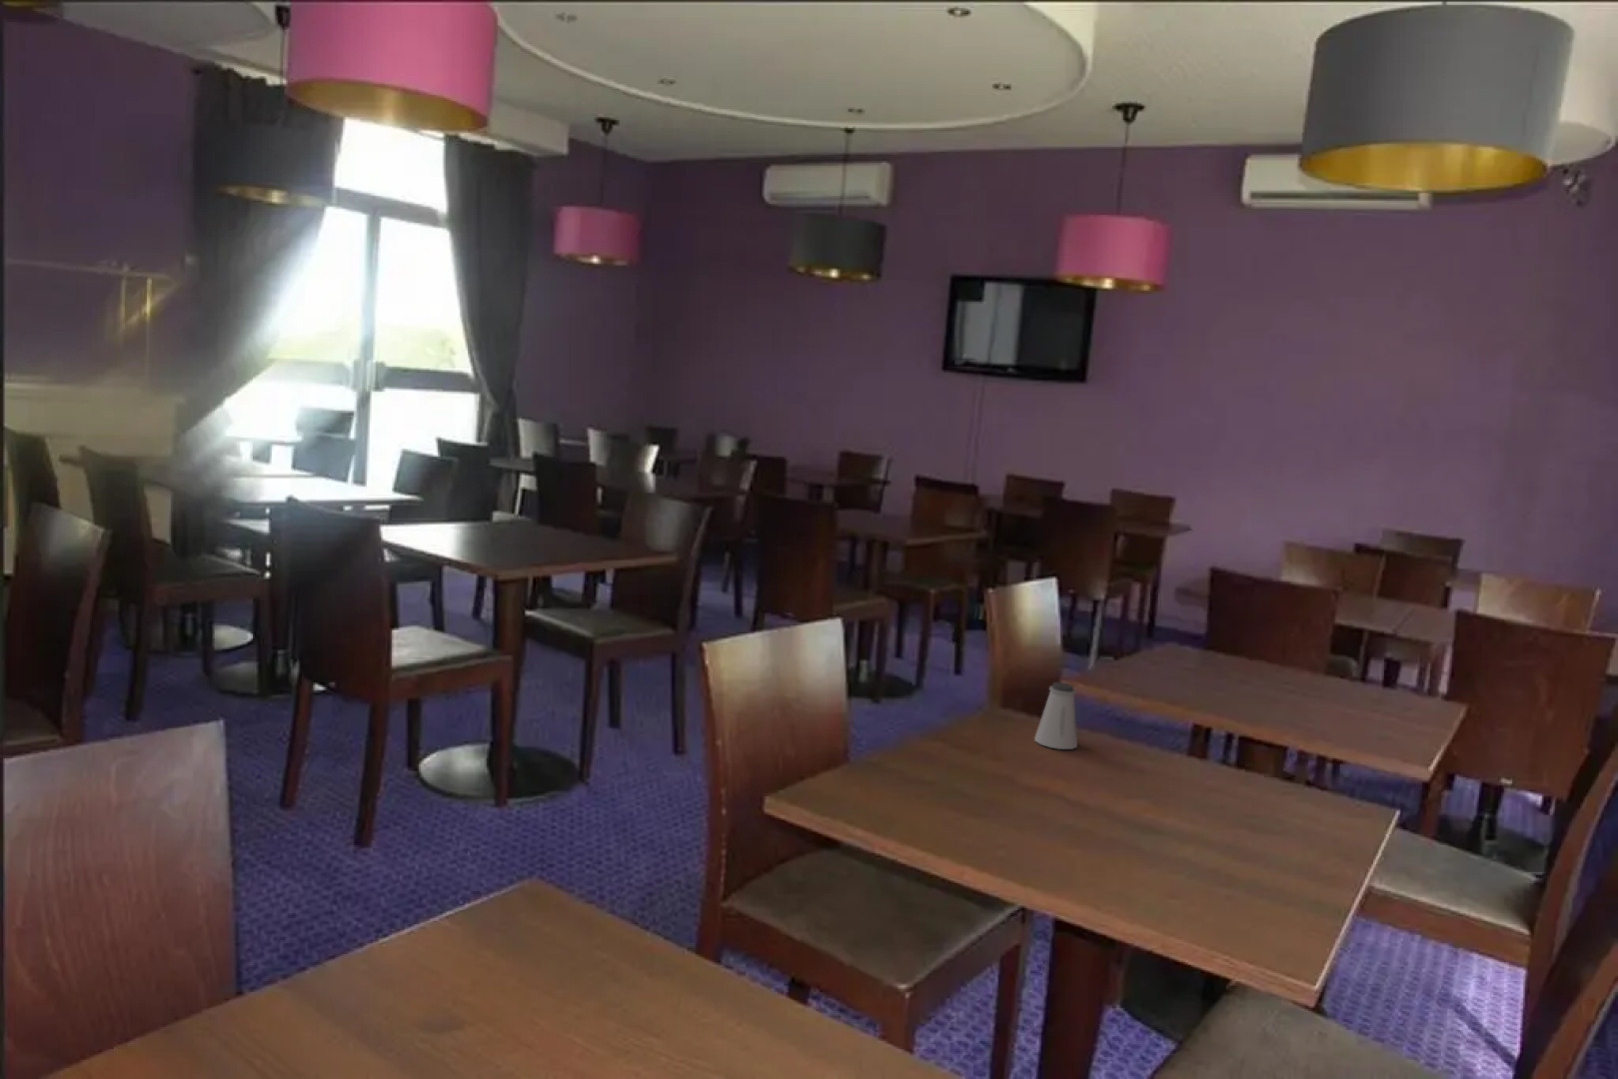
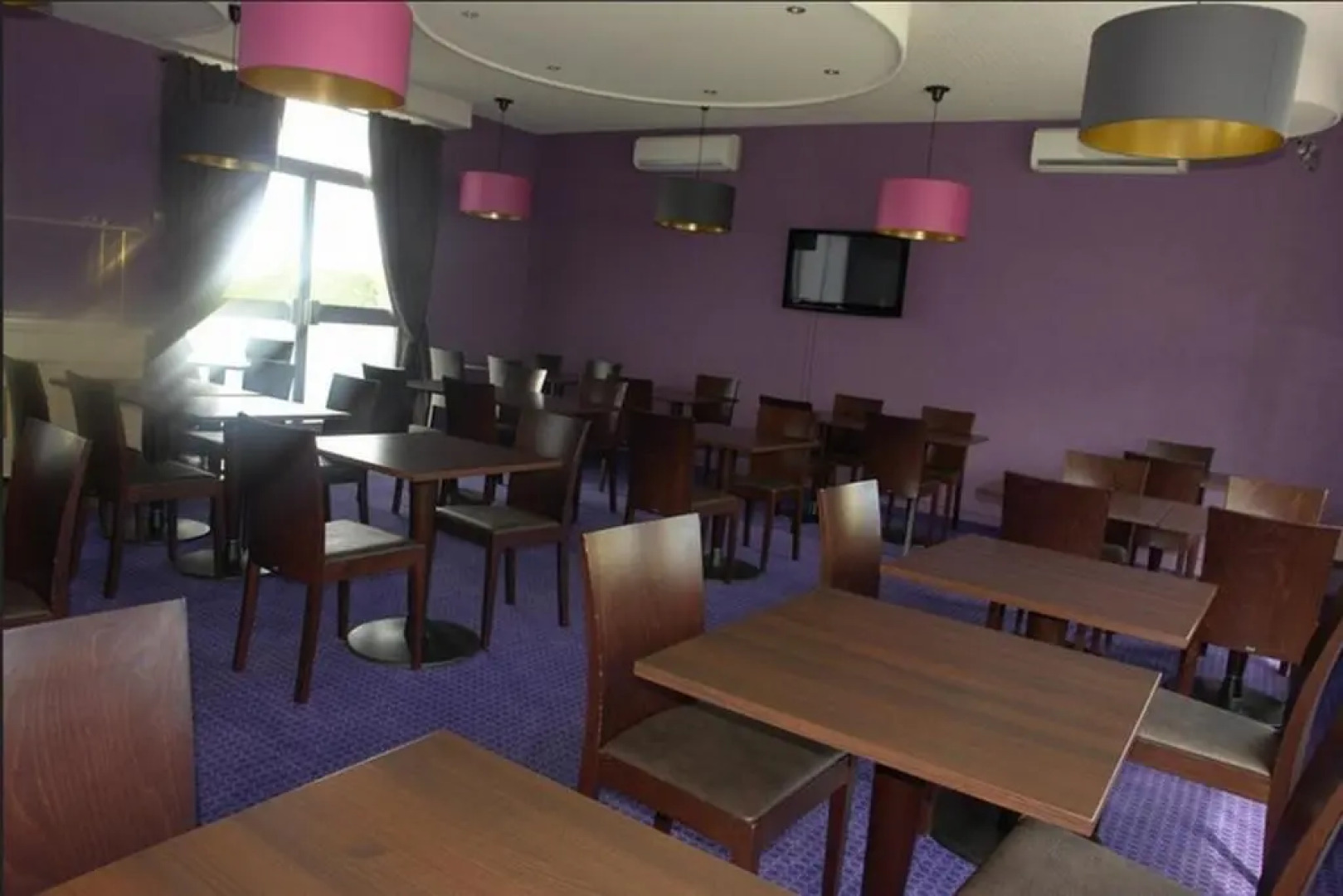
- saltshaker [1034,682,1078,750]
